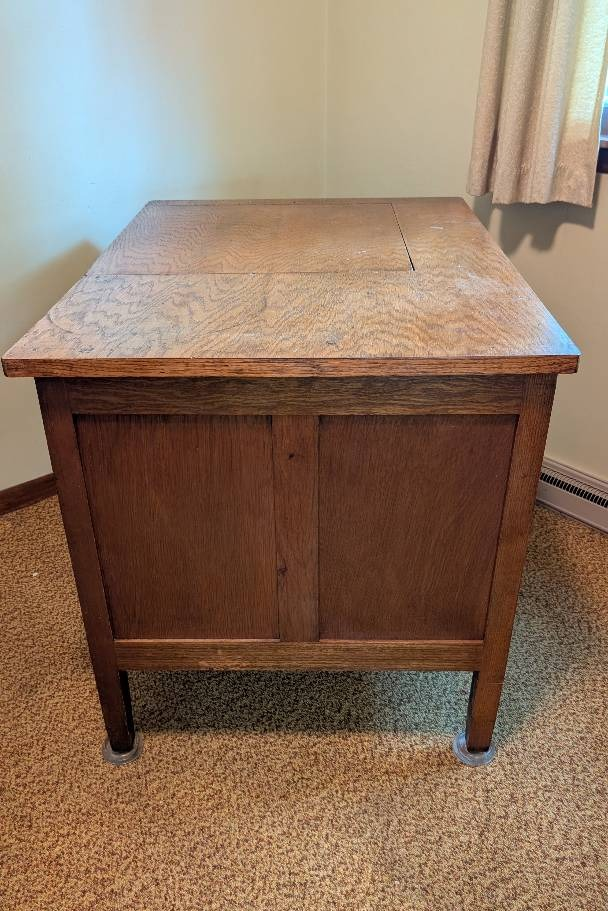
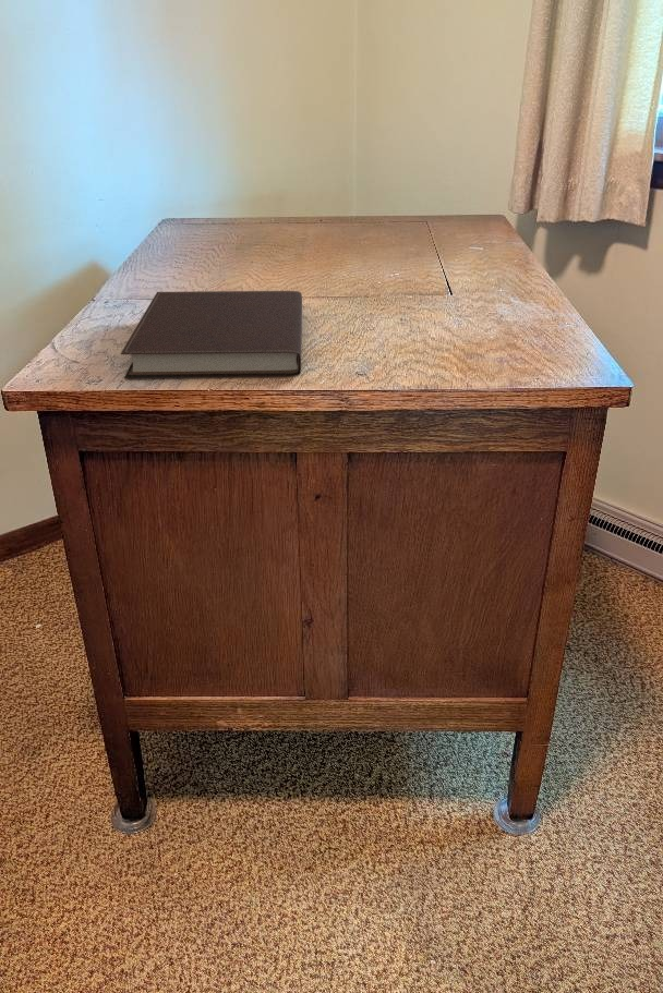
+ notebook [120,290,303,379]
